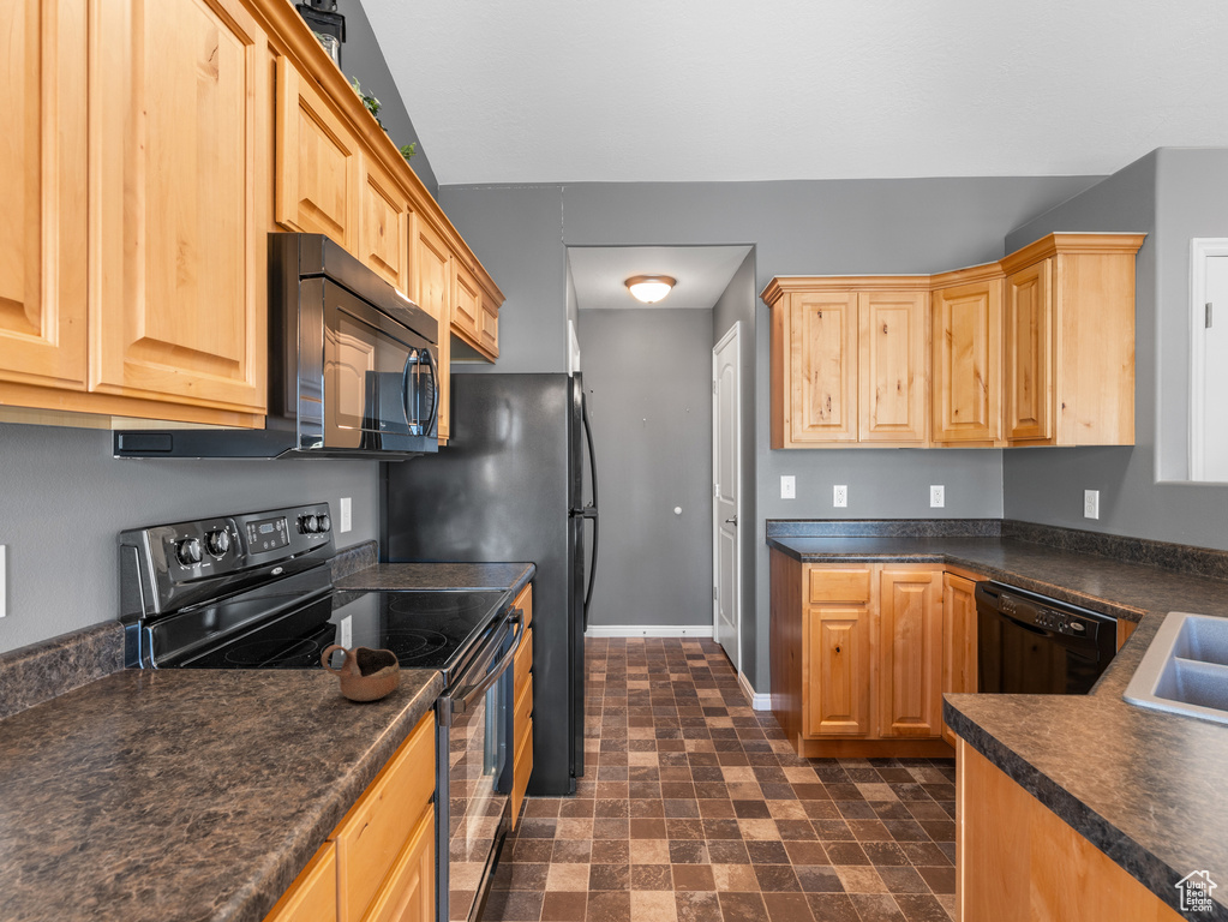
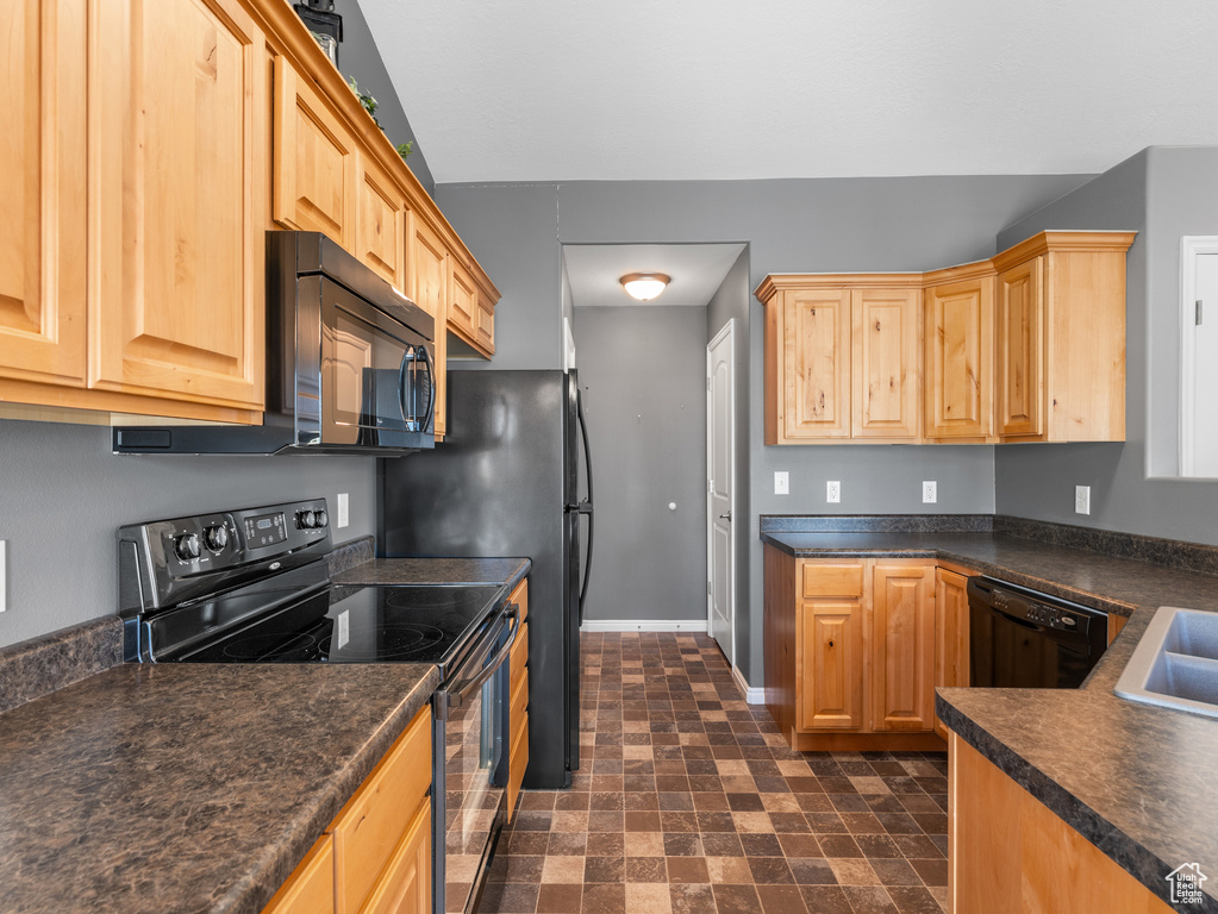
- cup [321,643,402,702]
